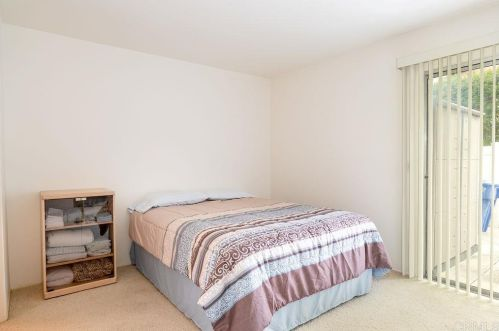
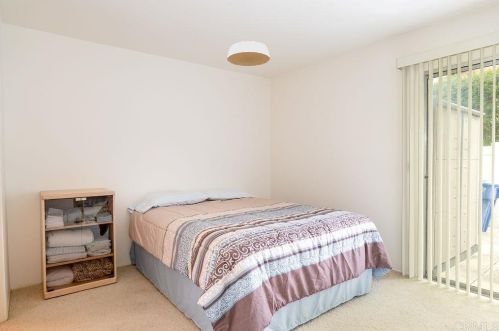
+ ceiling light [226,40,271,67]
